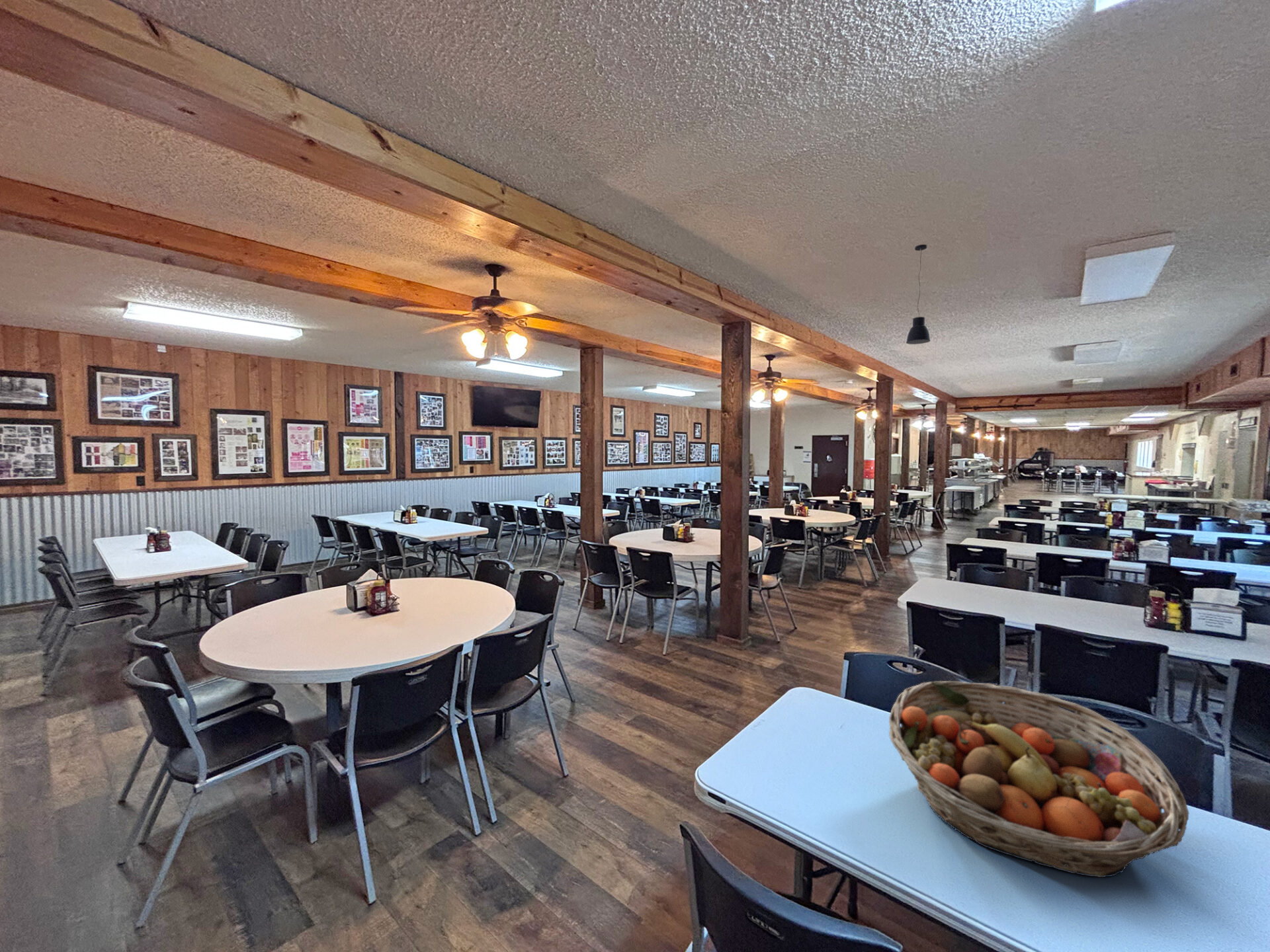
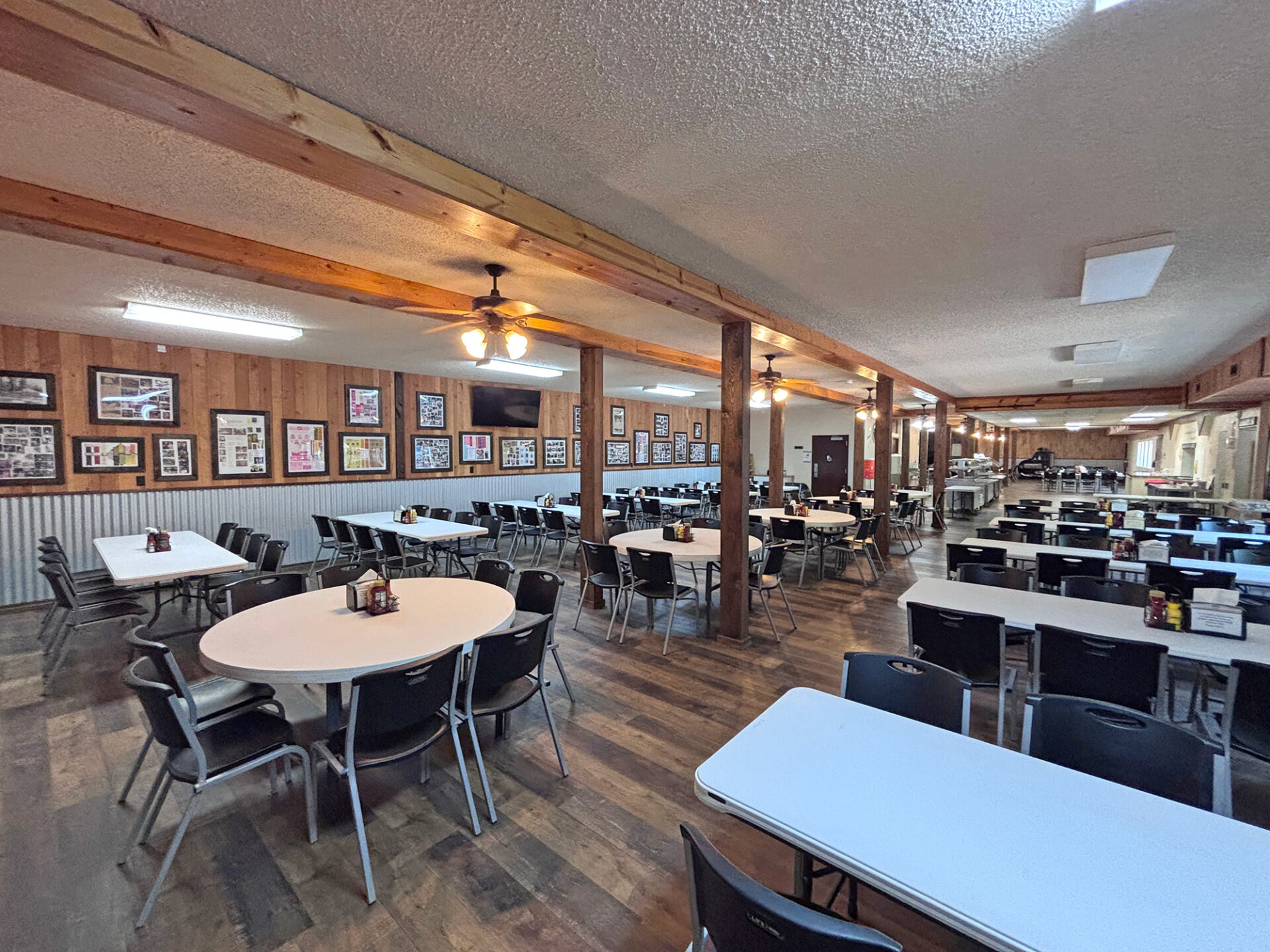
- pendant light [906,244,931,345]
- fruit basket [888,680,1189,878]
